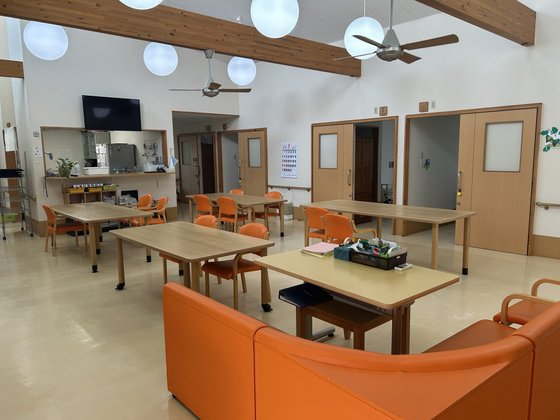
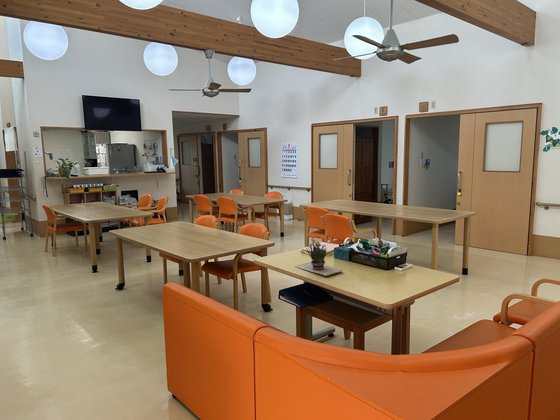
+ potted flower [294,235,344,277]
